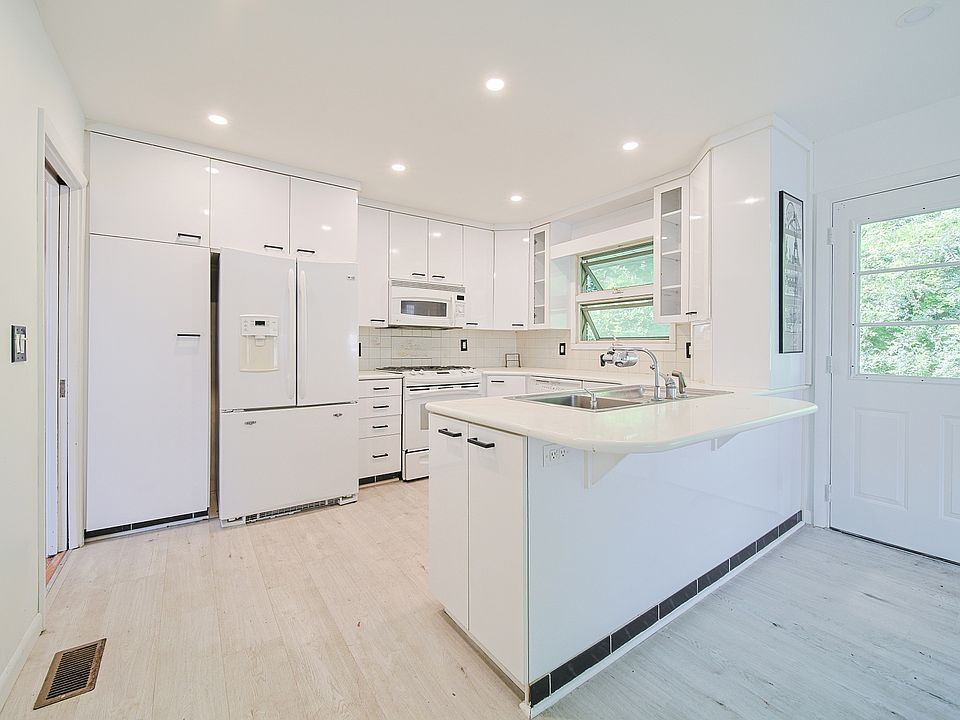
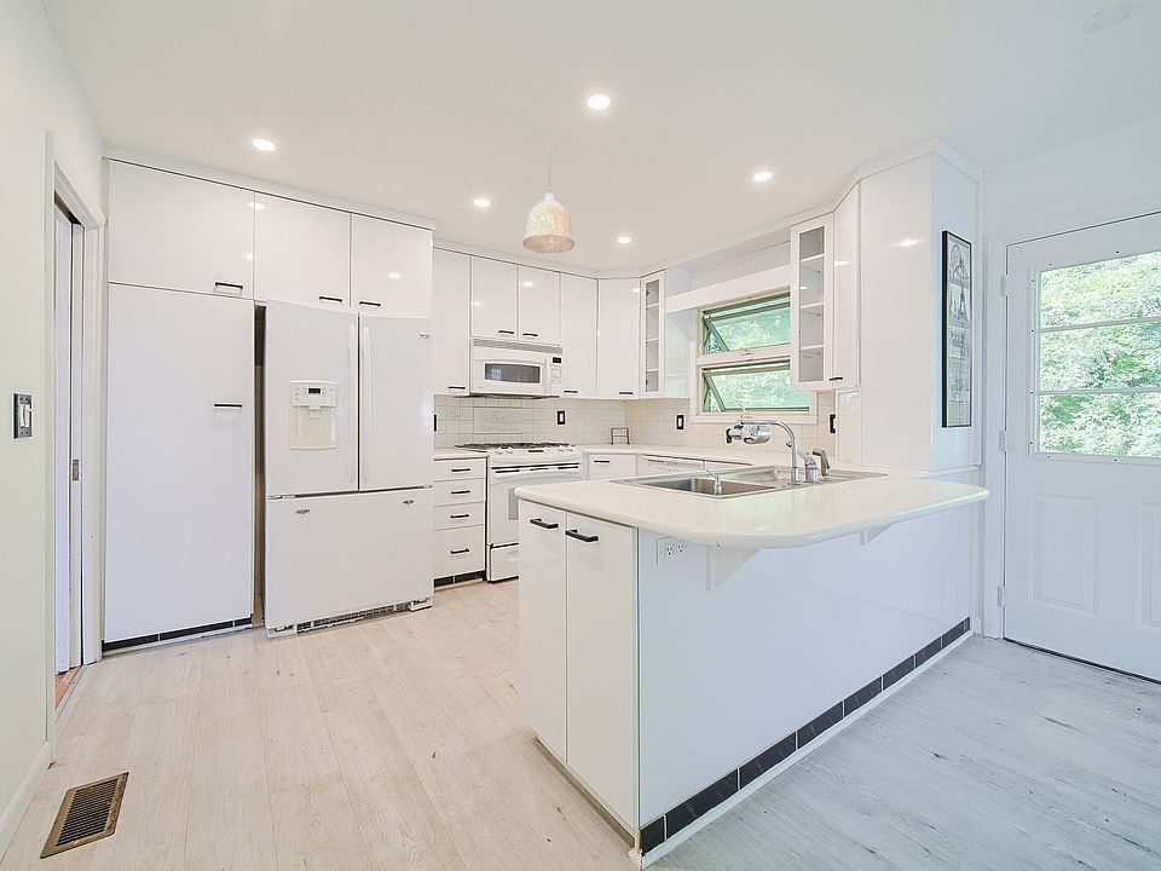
+ pendant lamp [522,148,576,254]
